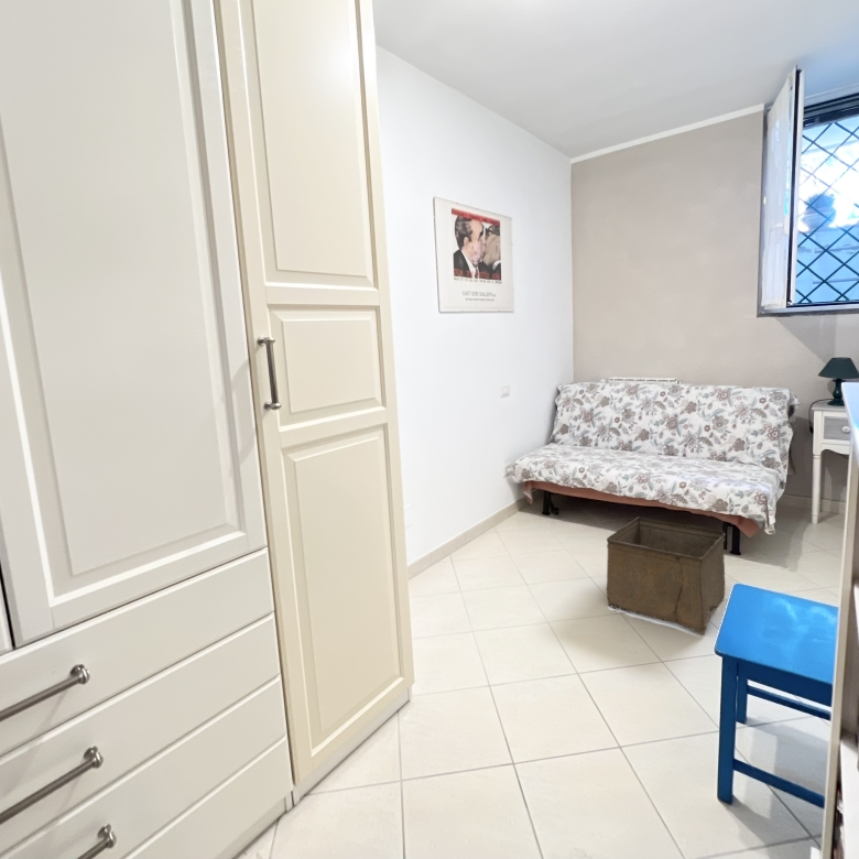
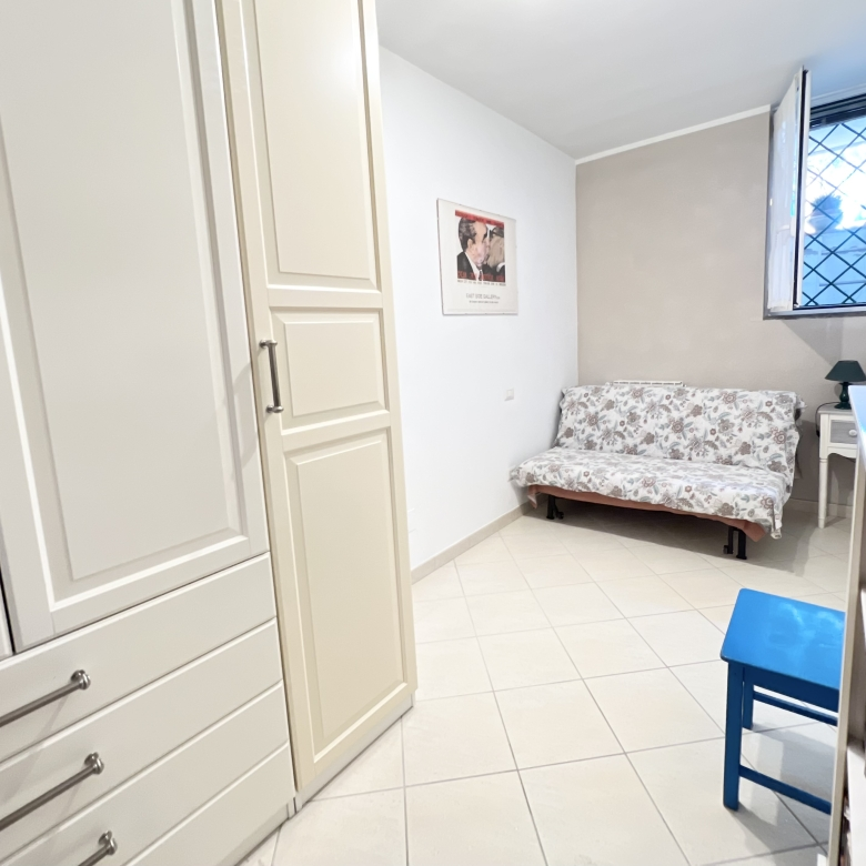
- storage bin [606,517,726,634]
